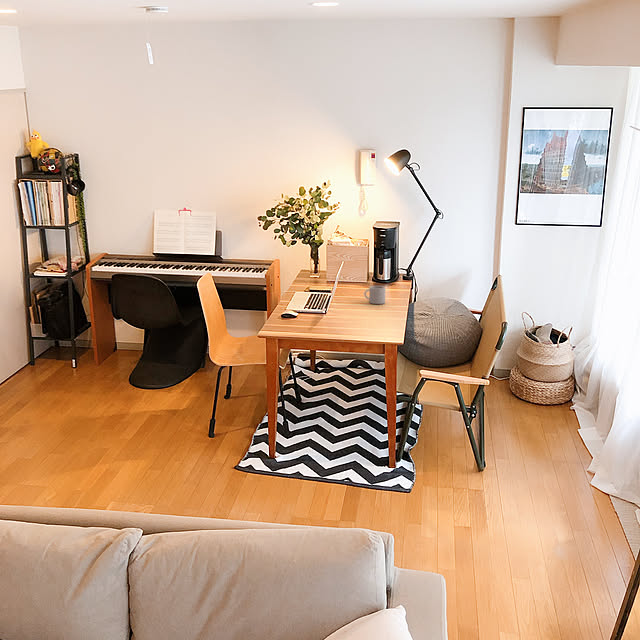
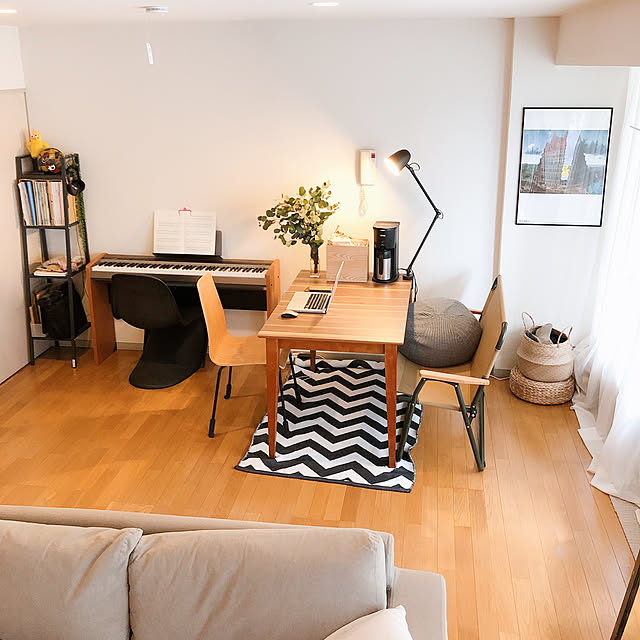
- mug [363,285,386,305]
